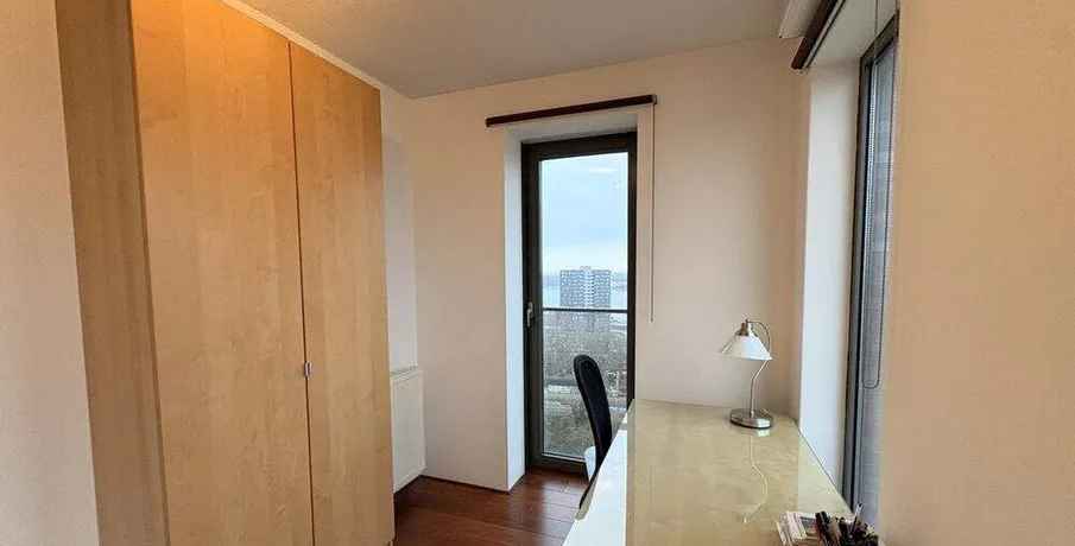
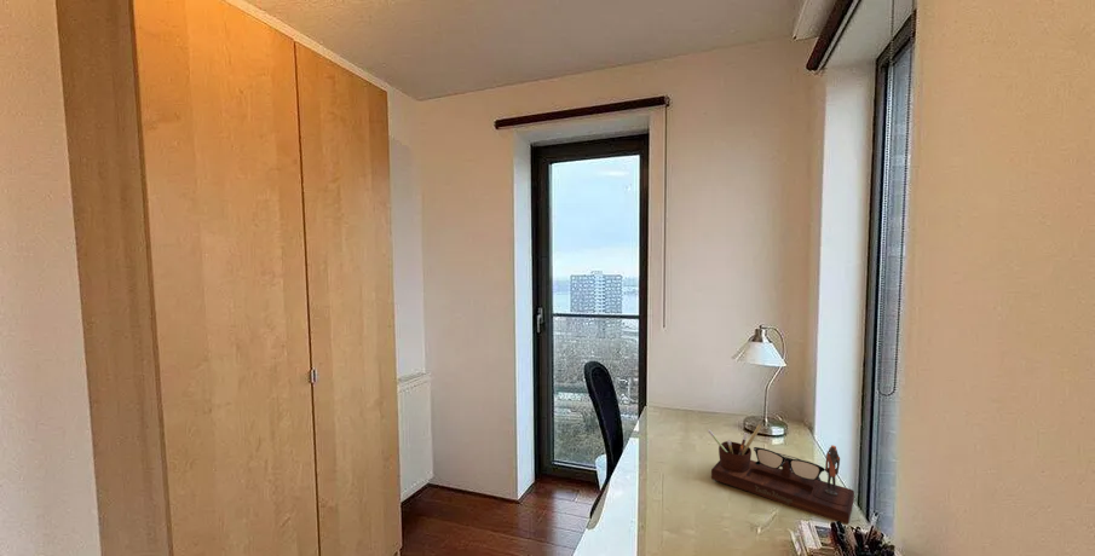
+ desk organizer [707,423,855,525]
